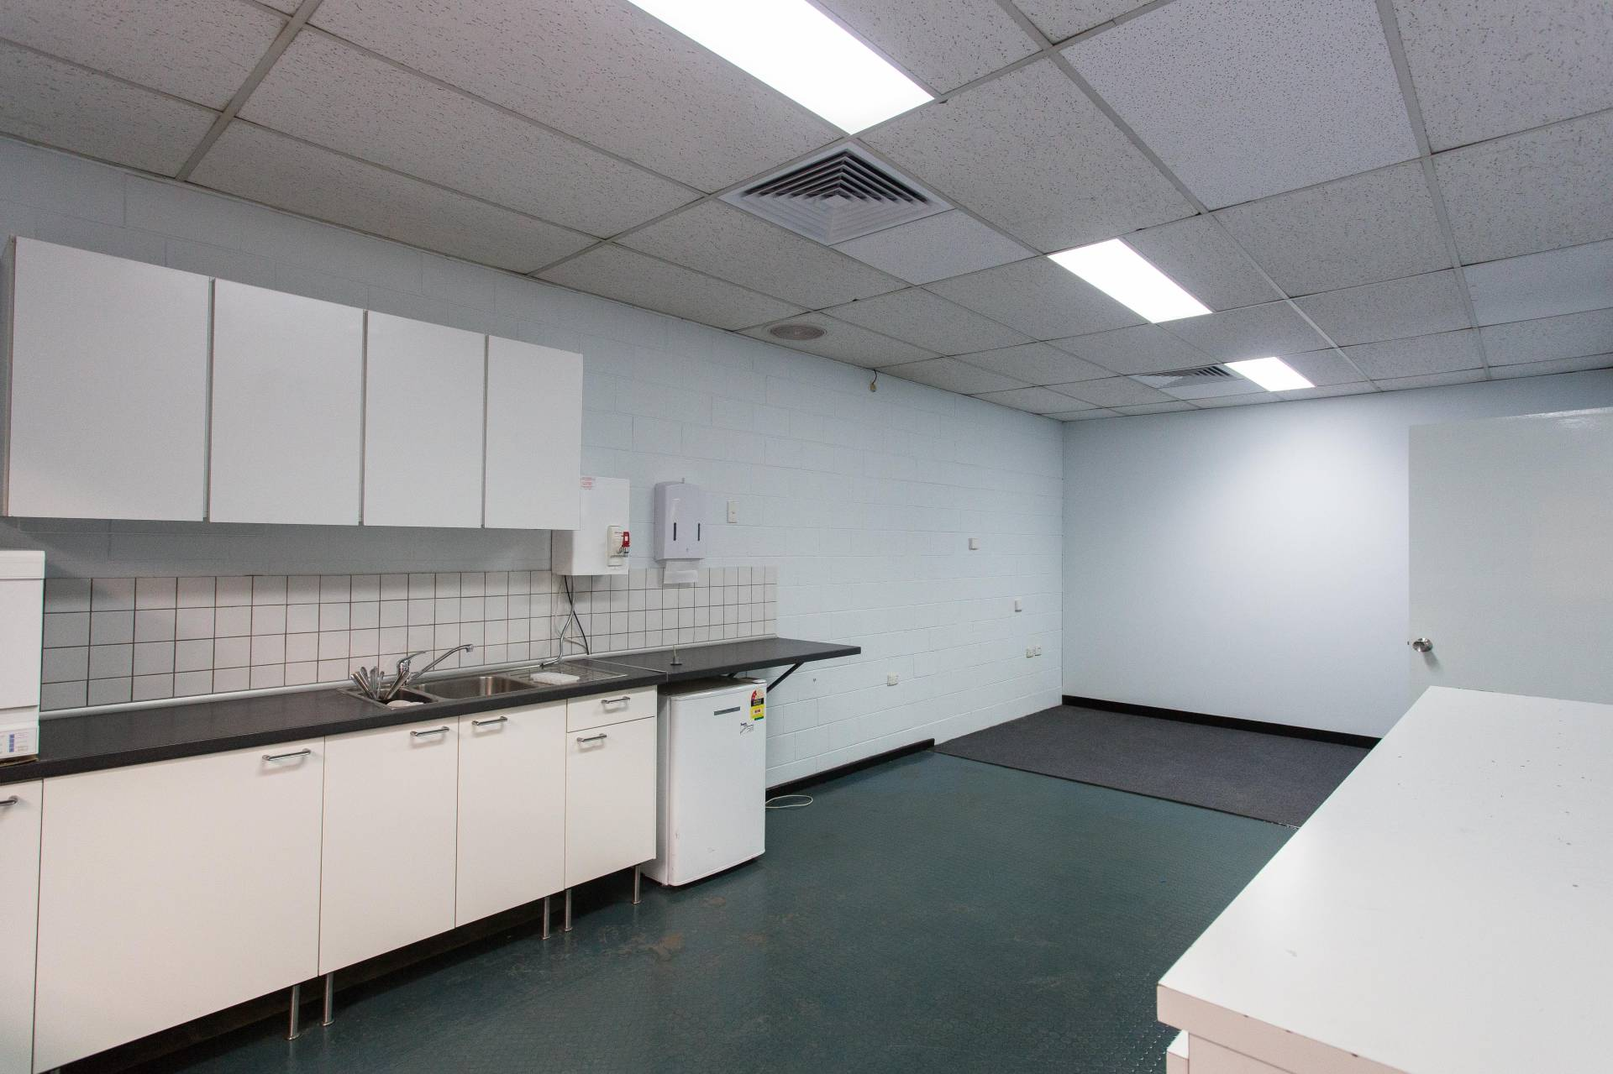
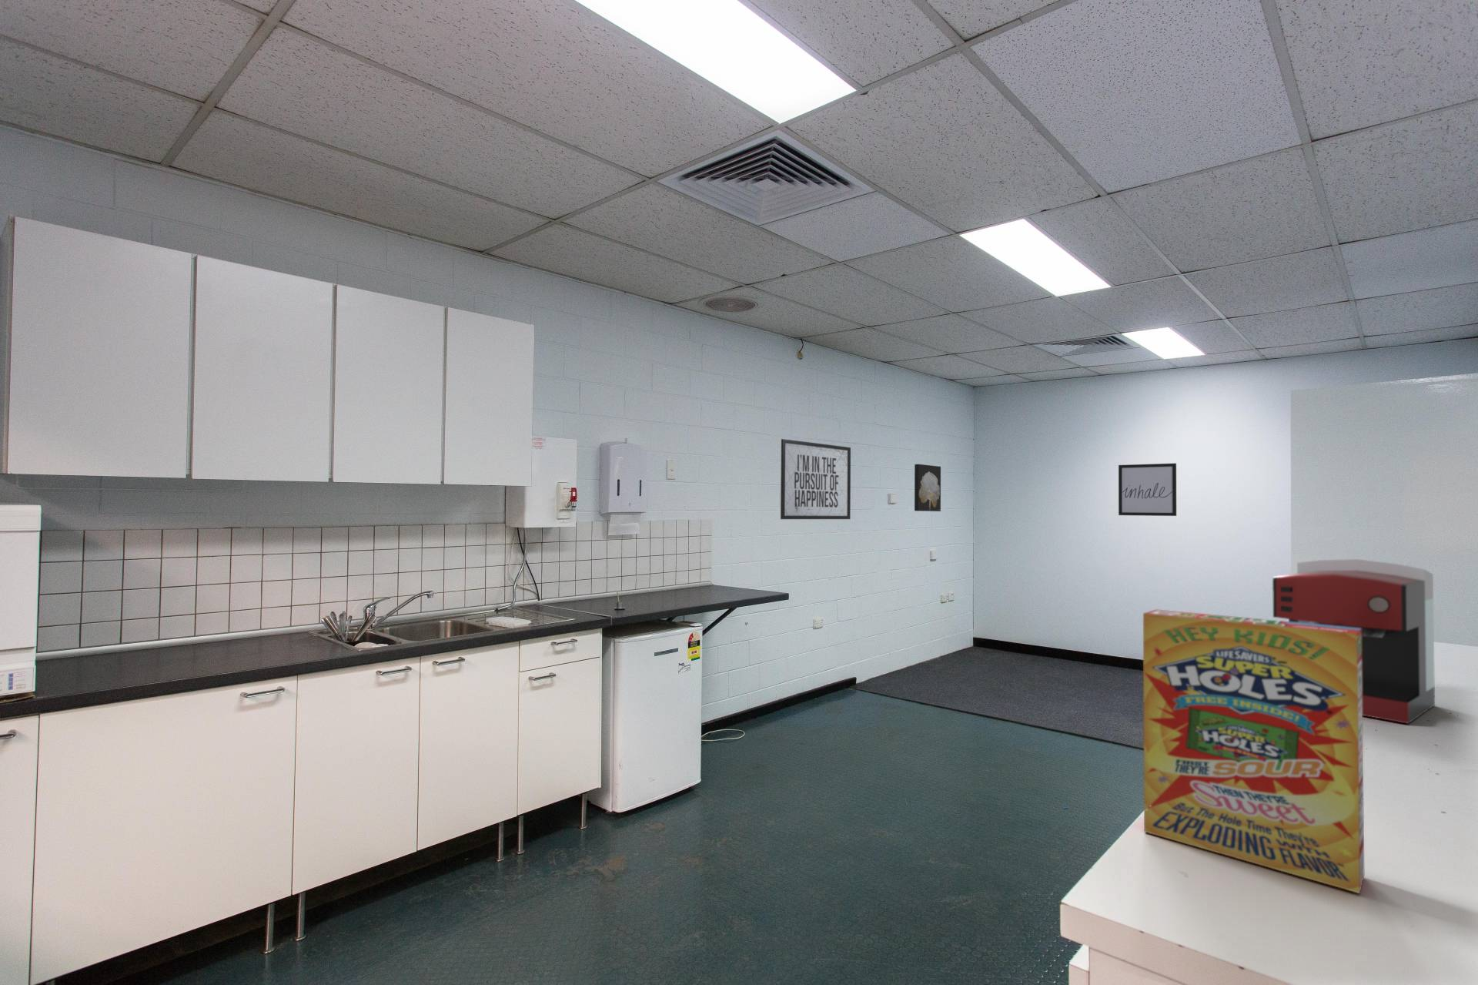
+ wall art [1118,463,1177,517]
+ wall art [914,464,942,512]
+ cereal box [1143,608,1365,894]
+ mirror [780,439,852,520]
+ coffee maker [1271,558,1435,724]
